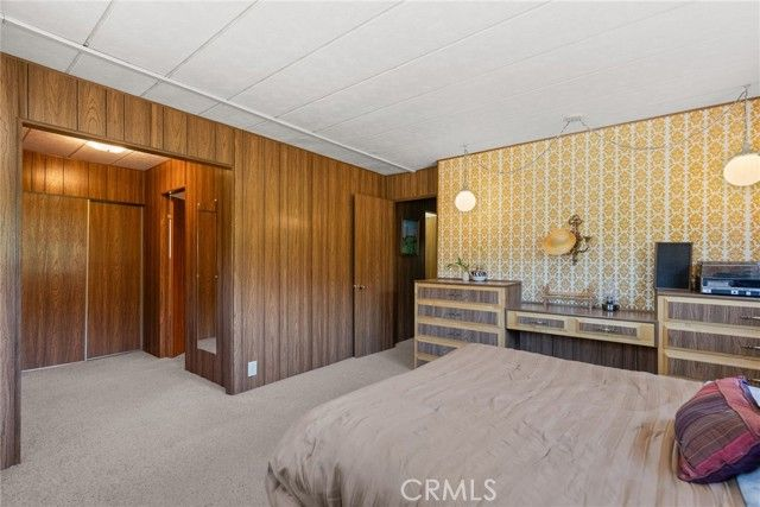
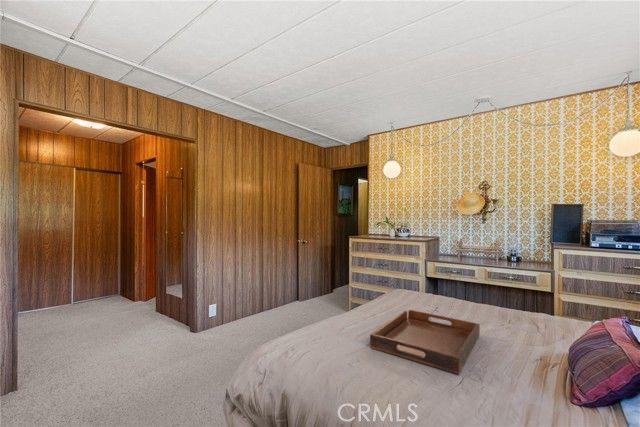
+ serving tray [369,309,481,375]
